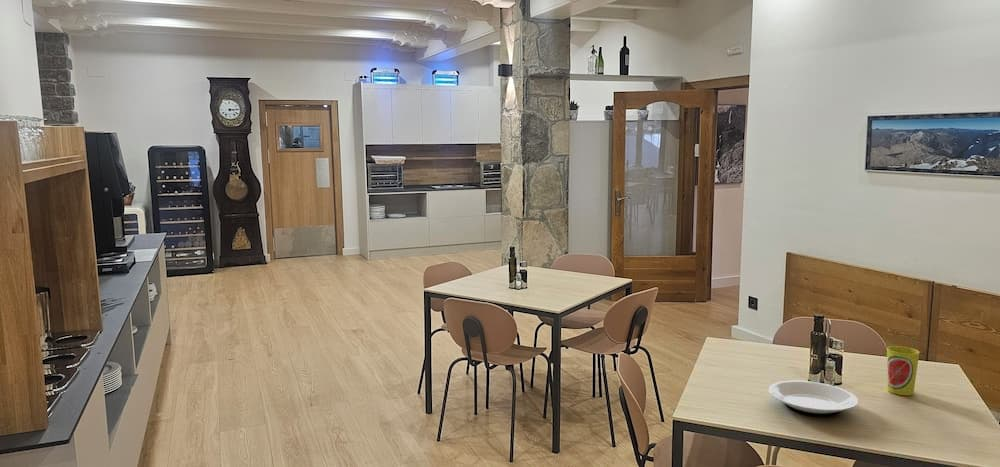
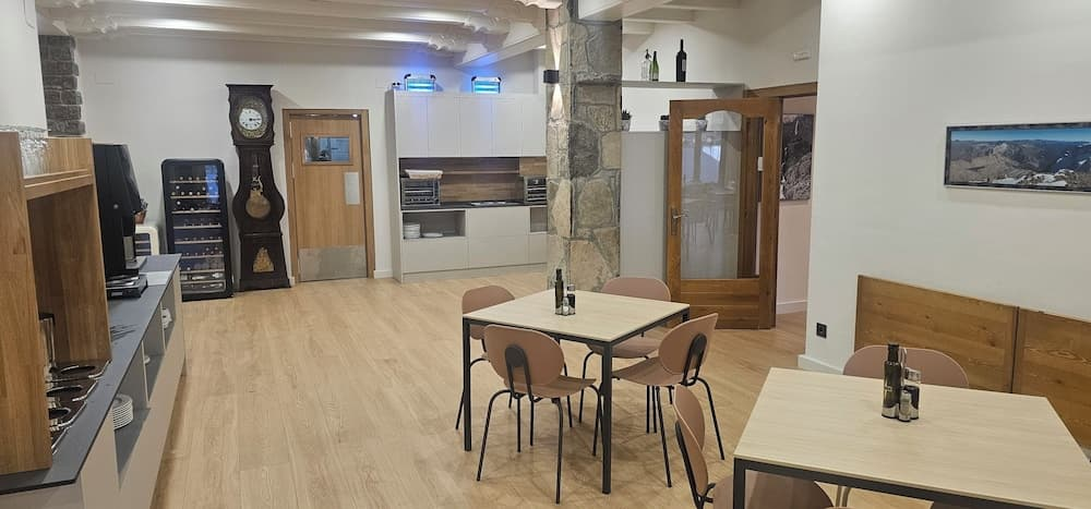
- plate [768,380,859,417]
- cup [886,345,921,396]
